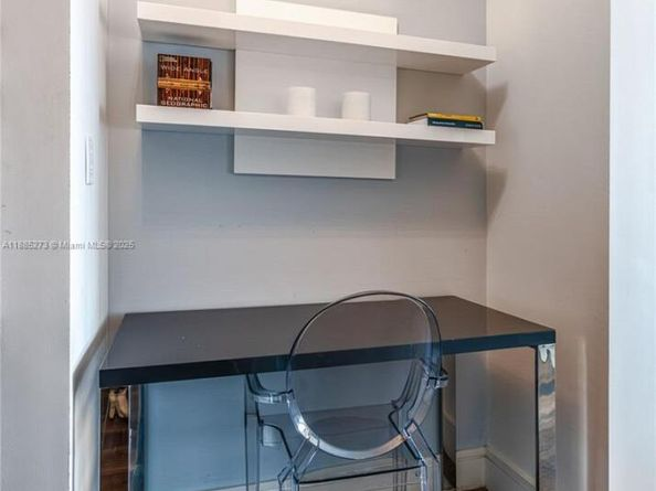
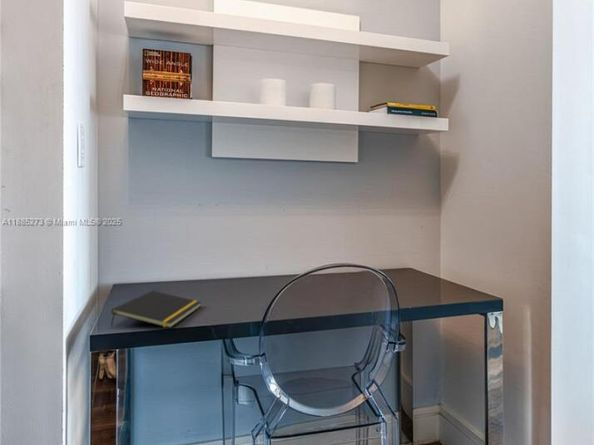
+ notepad [110,290,202,329]
